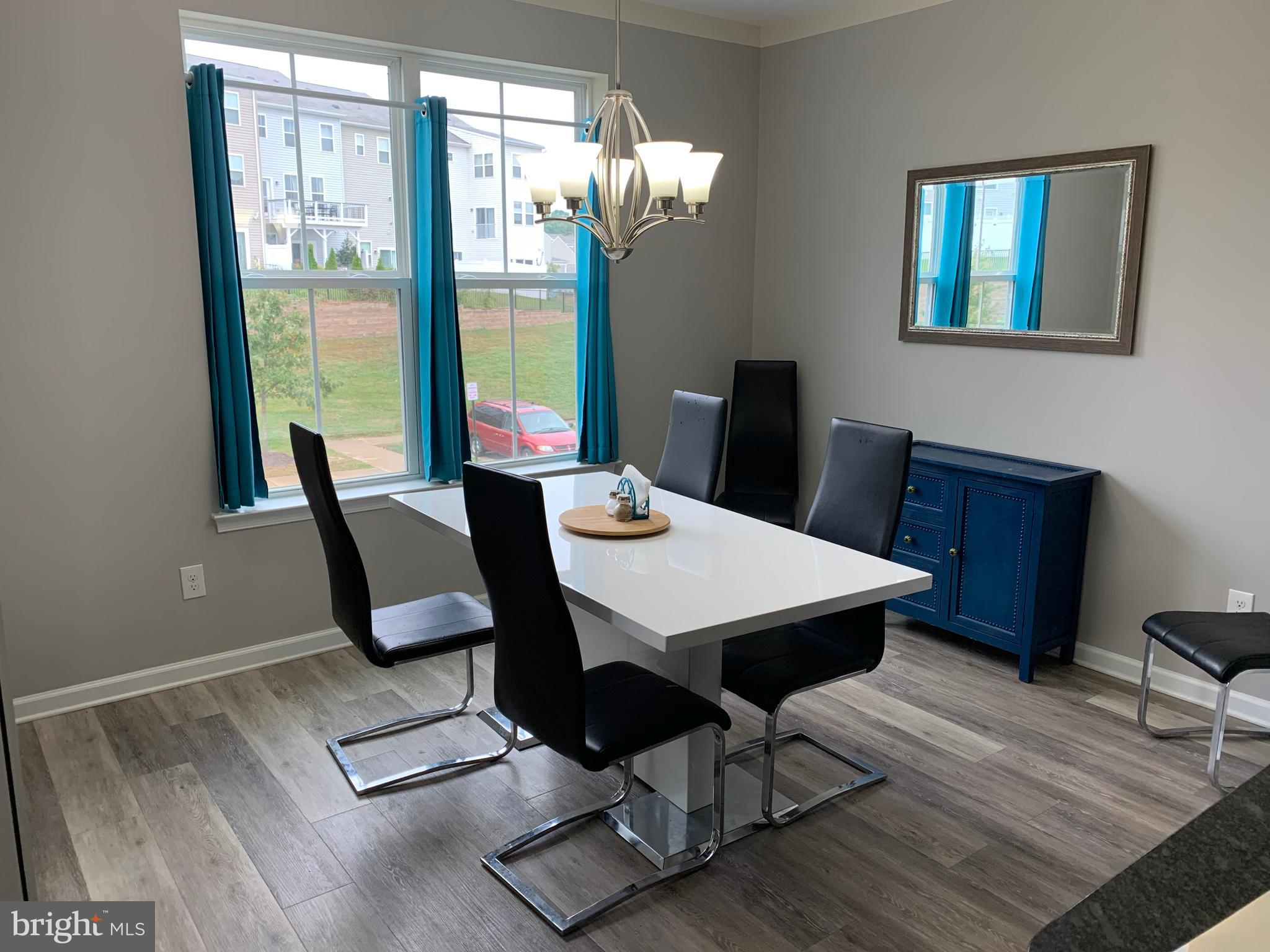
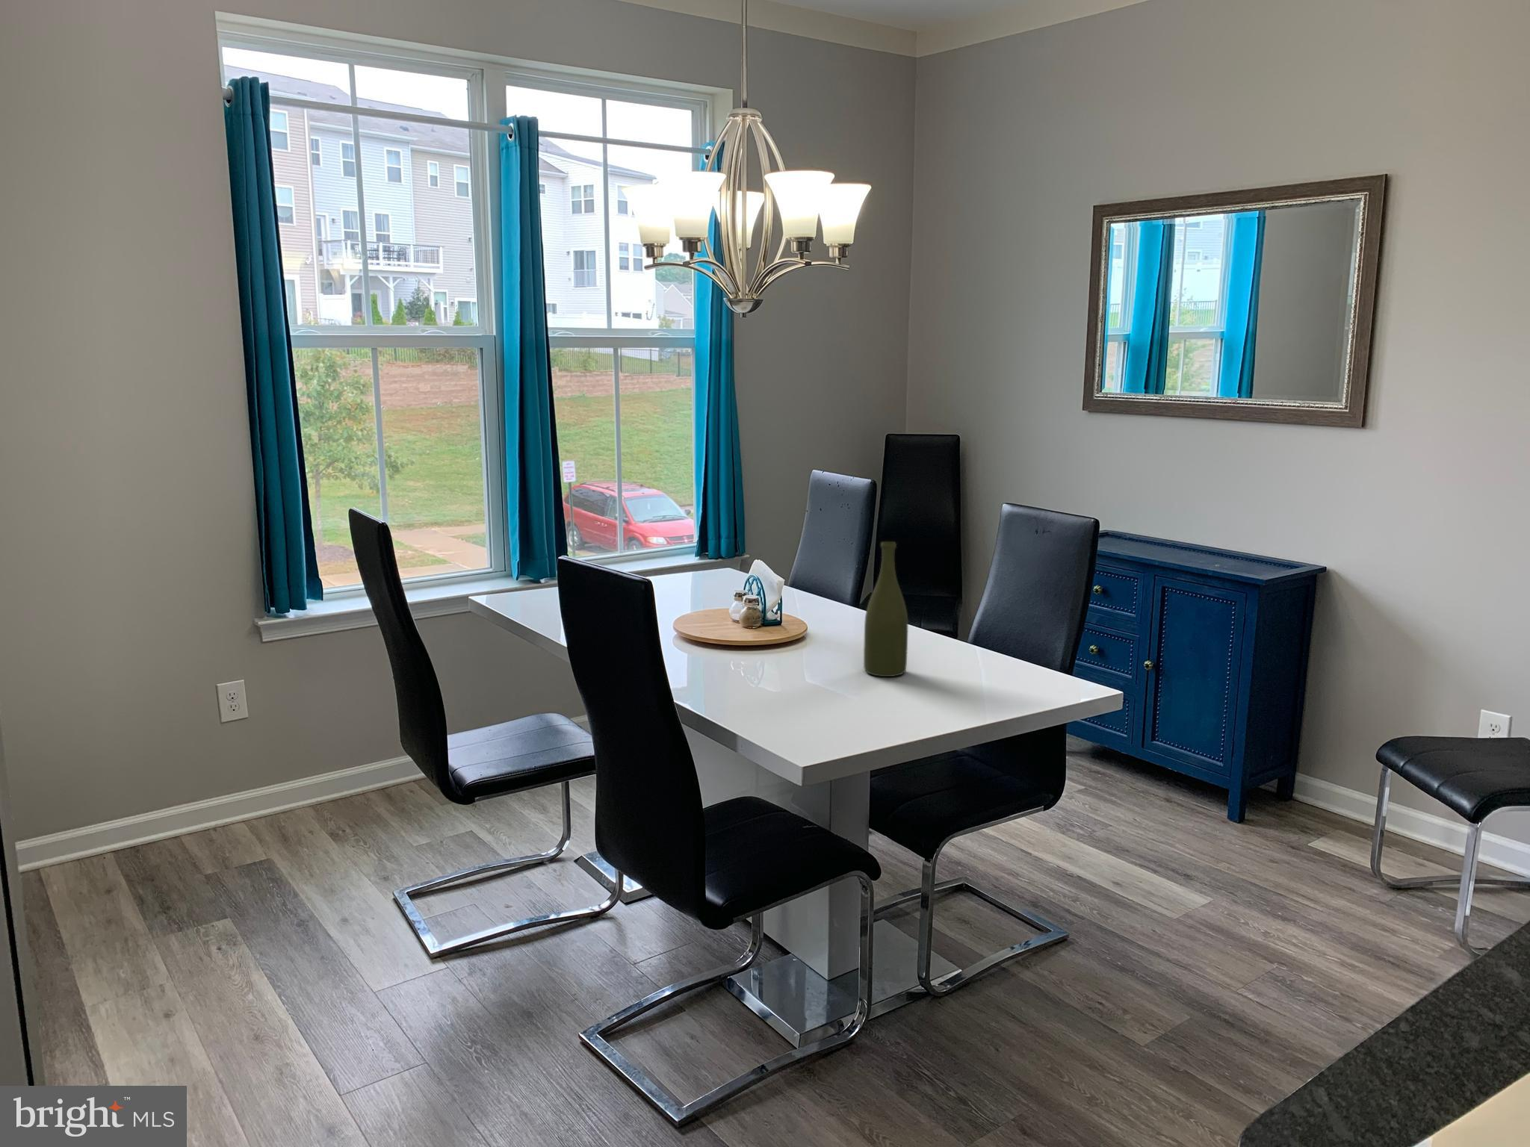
+ bottle [863,541,908,677]
